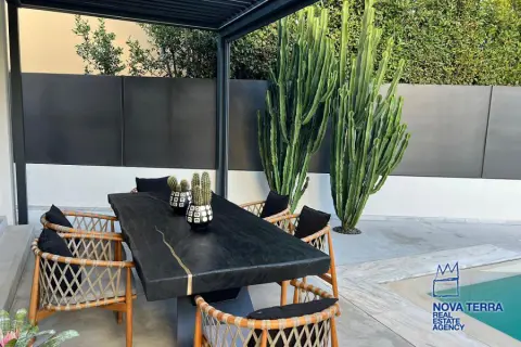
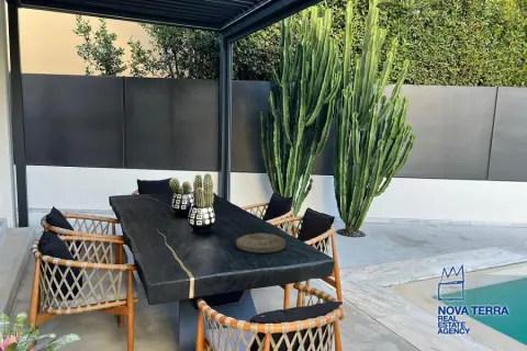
+ plate [235,233,287,253]
